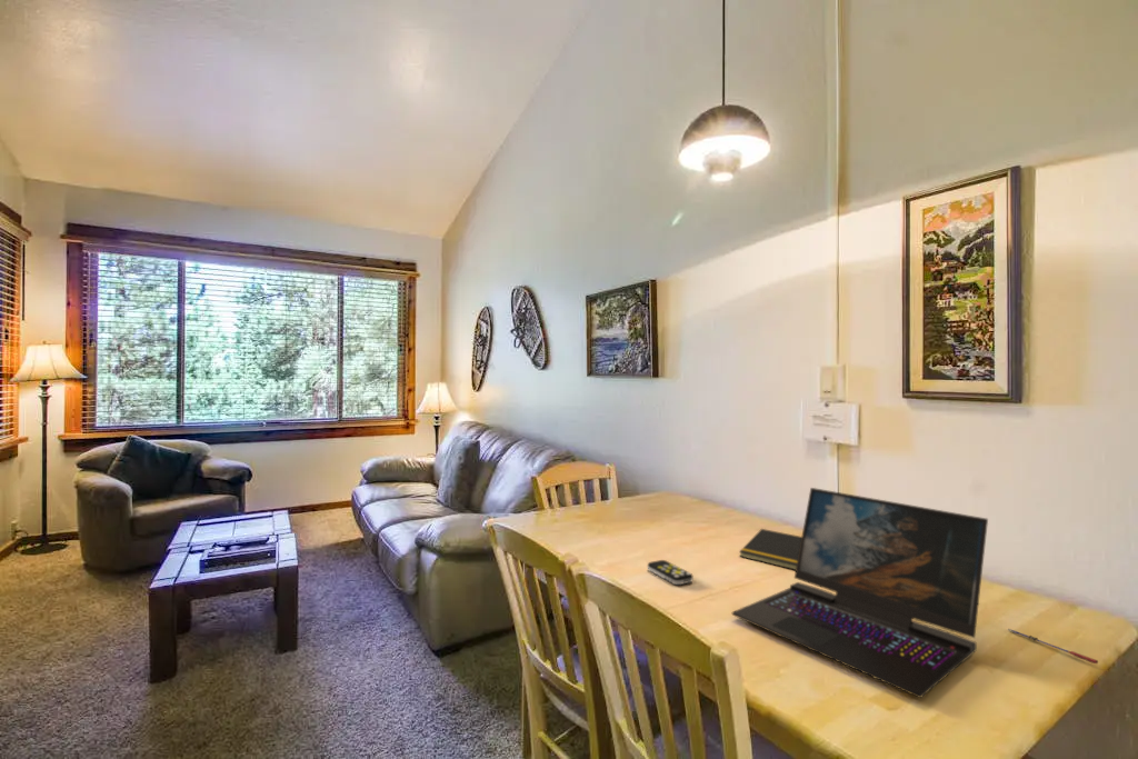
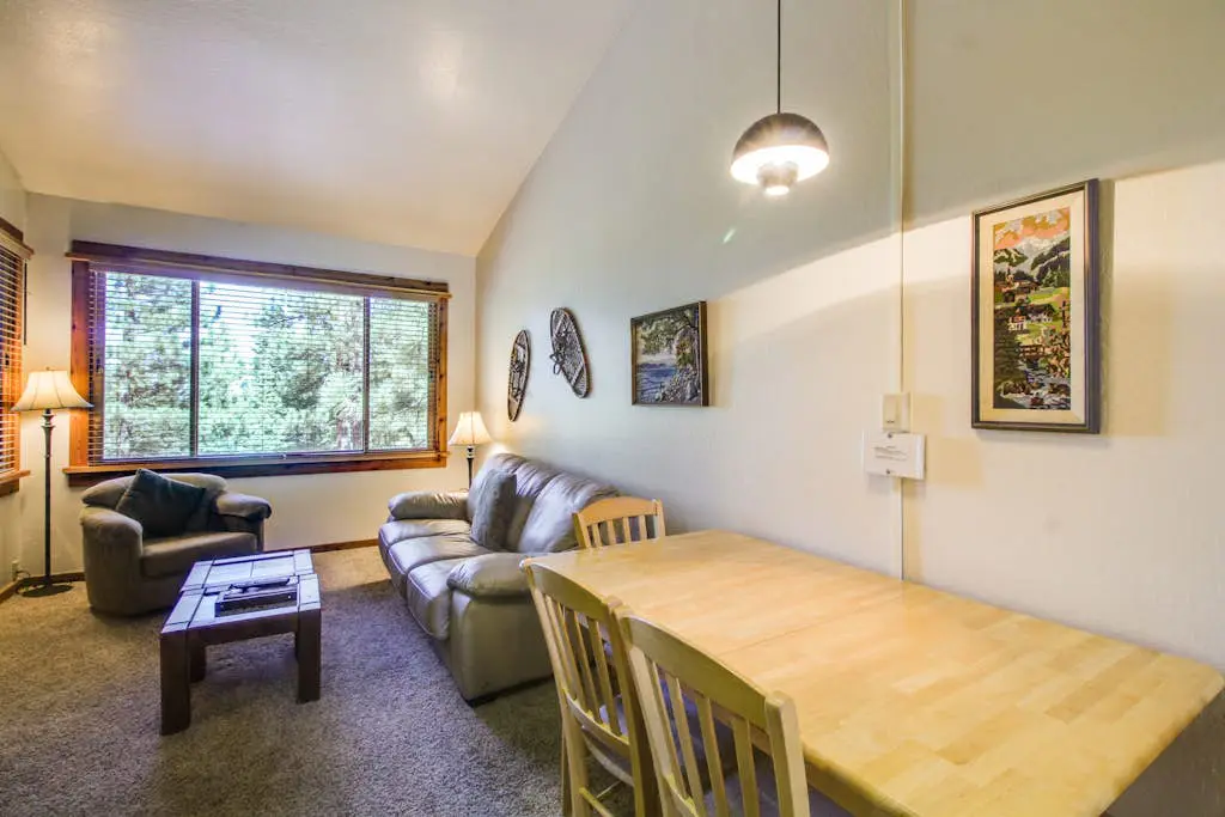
- notepad [738,528,802,571]
- pen [1007,628,1099,665]
- remote control [647,559,695,586]
- laptop [731,487,989,699]
